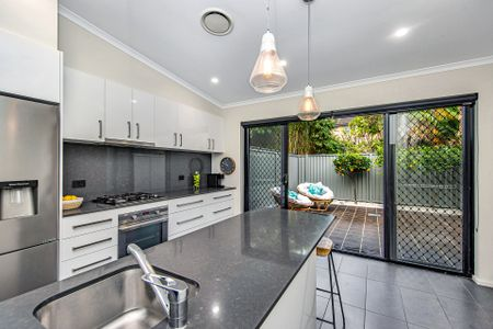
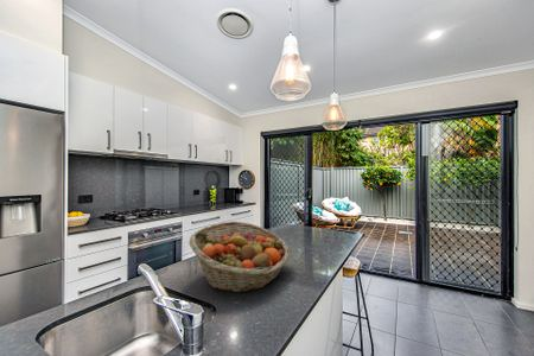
+ fruit basket [187,221,291,294]
